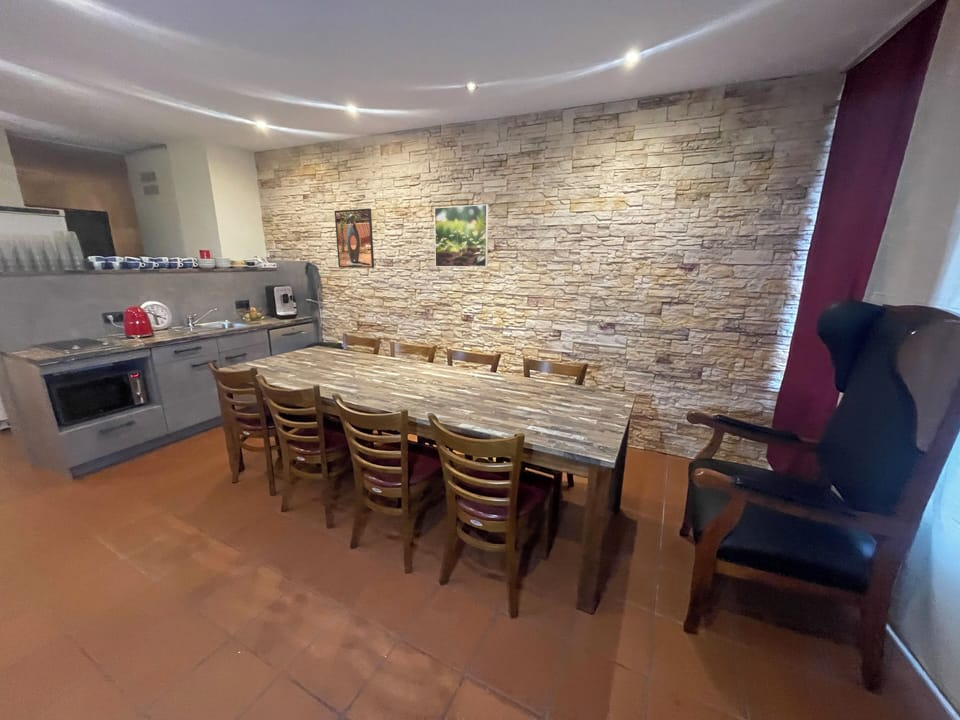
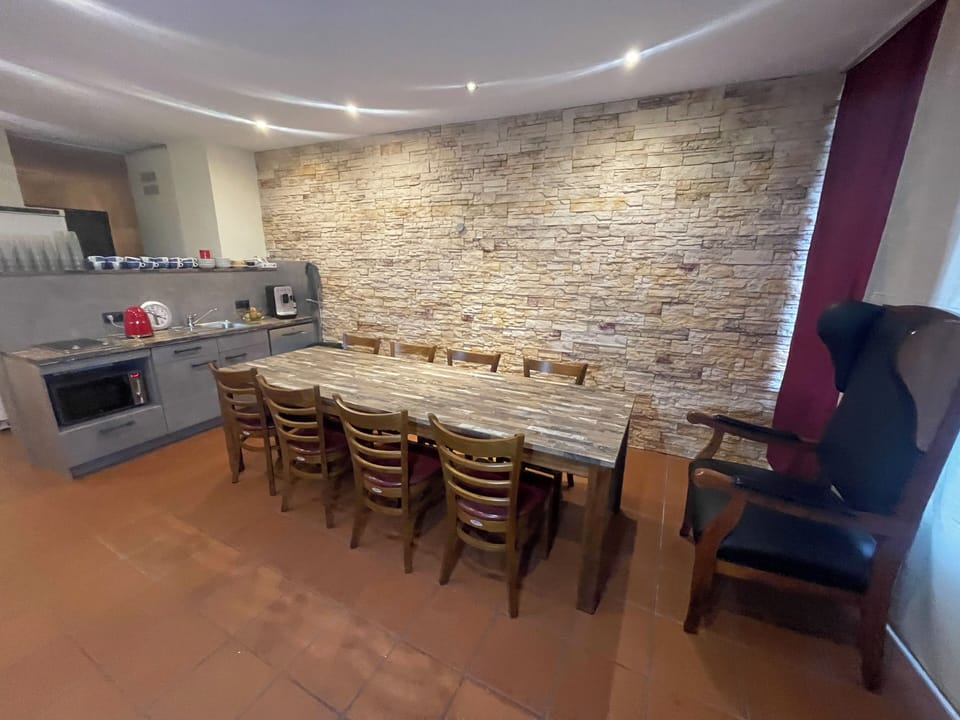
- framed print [334,207,375,269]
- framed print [433,203,489,268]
